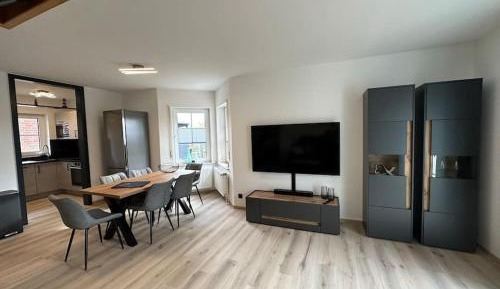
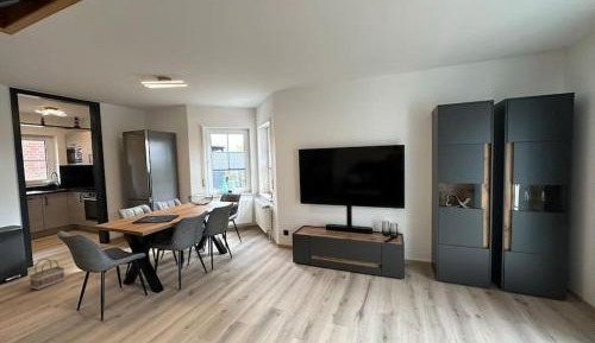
+ basket [29,258,65,291]
